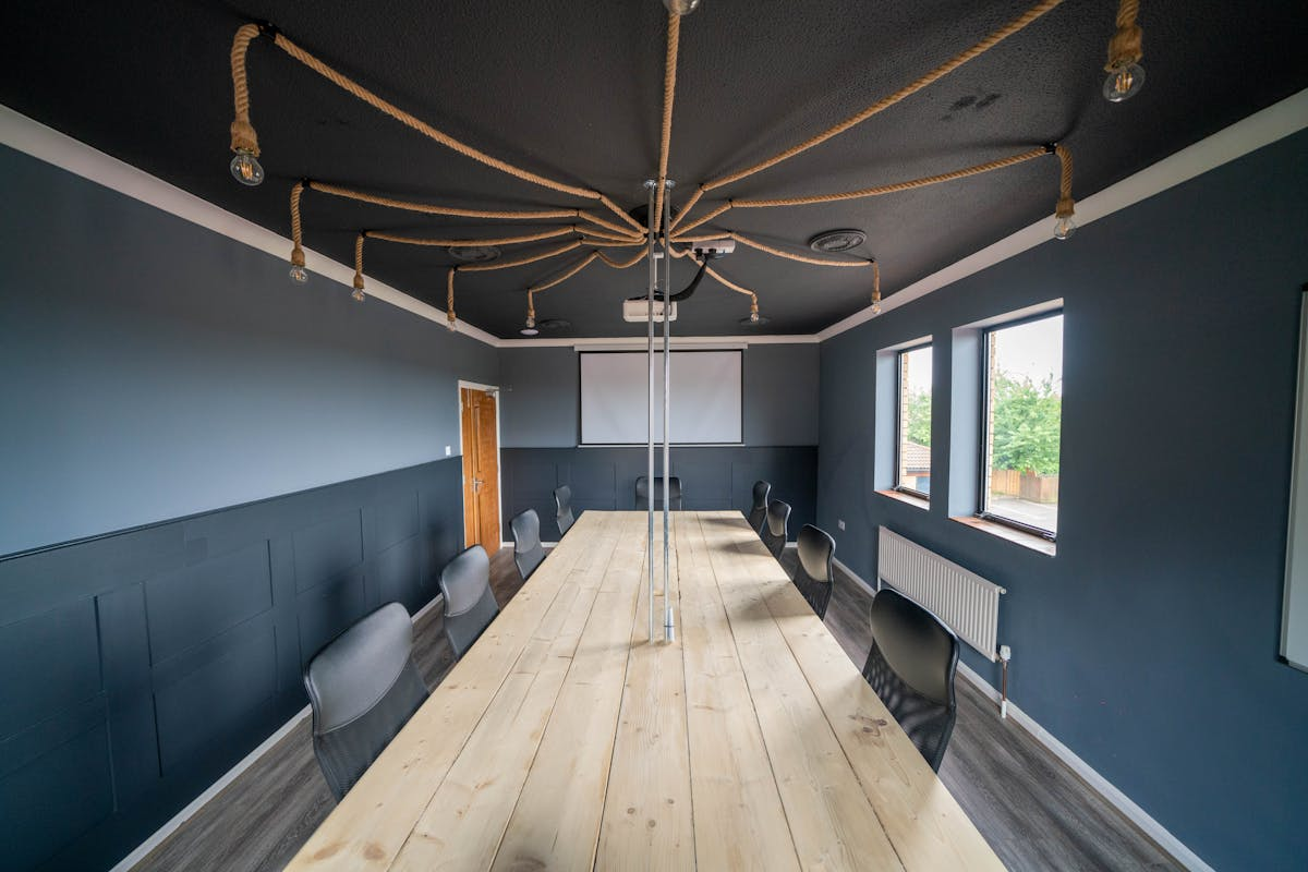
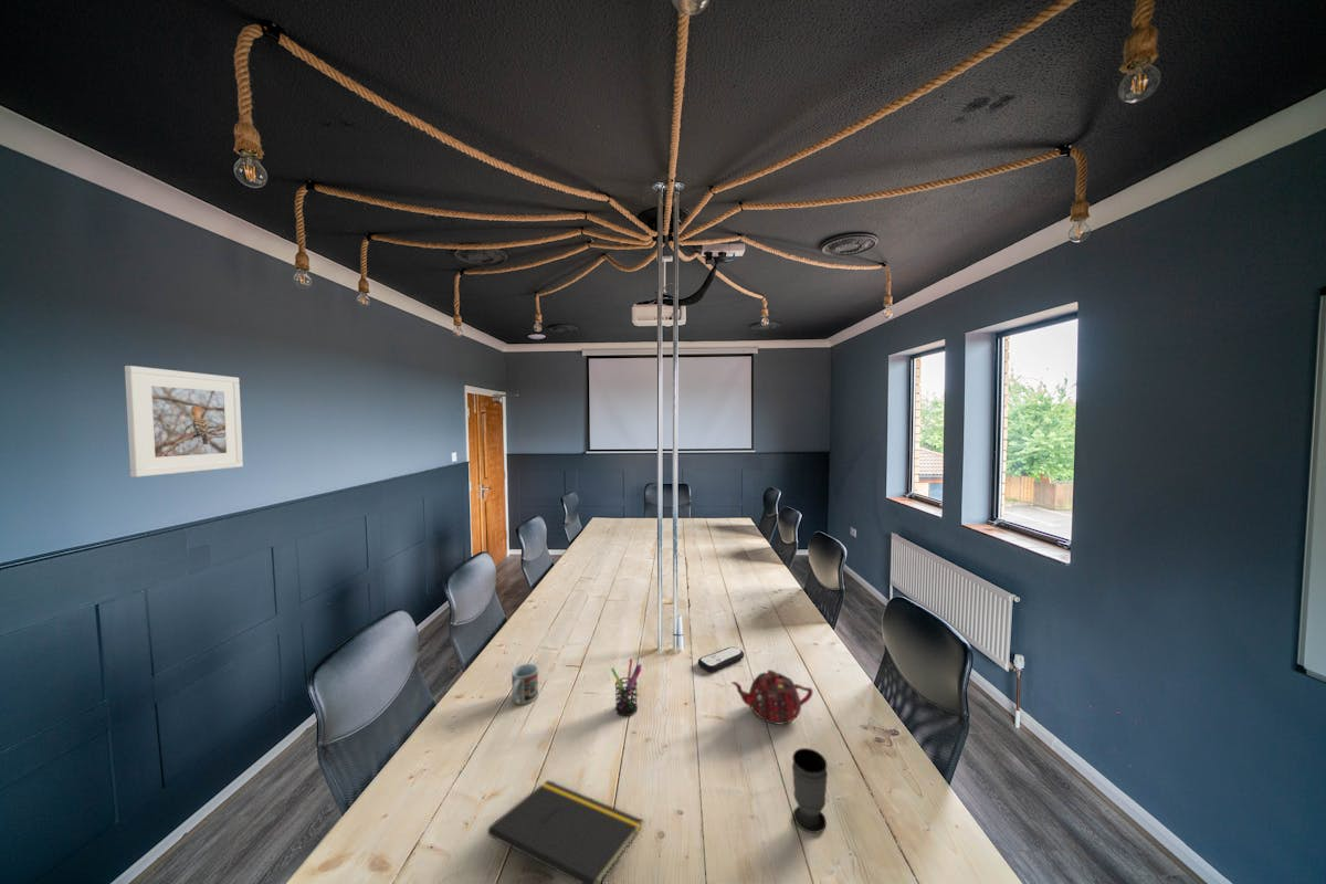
+ remote control [697,646,745,673]
+ cup [791,747,829,834]
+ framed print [124,365,244,478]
+ pen holder [610,657,643,717]
+ teapot [730,669,813,725]
+ notepad [486,779,643,884]
+ cup [511,663,539,706]
